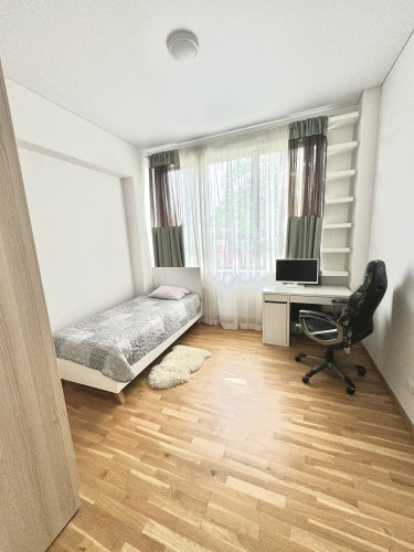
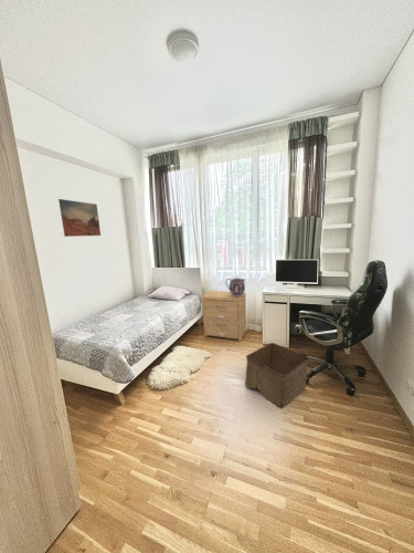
+ side table [201,290,247,342]
+ storage bin [244,342,310,410]
+ wall art [57,198,102,238]
+ pitcher [224,276,246,296]
